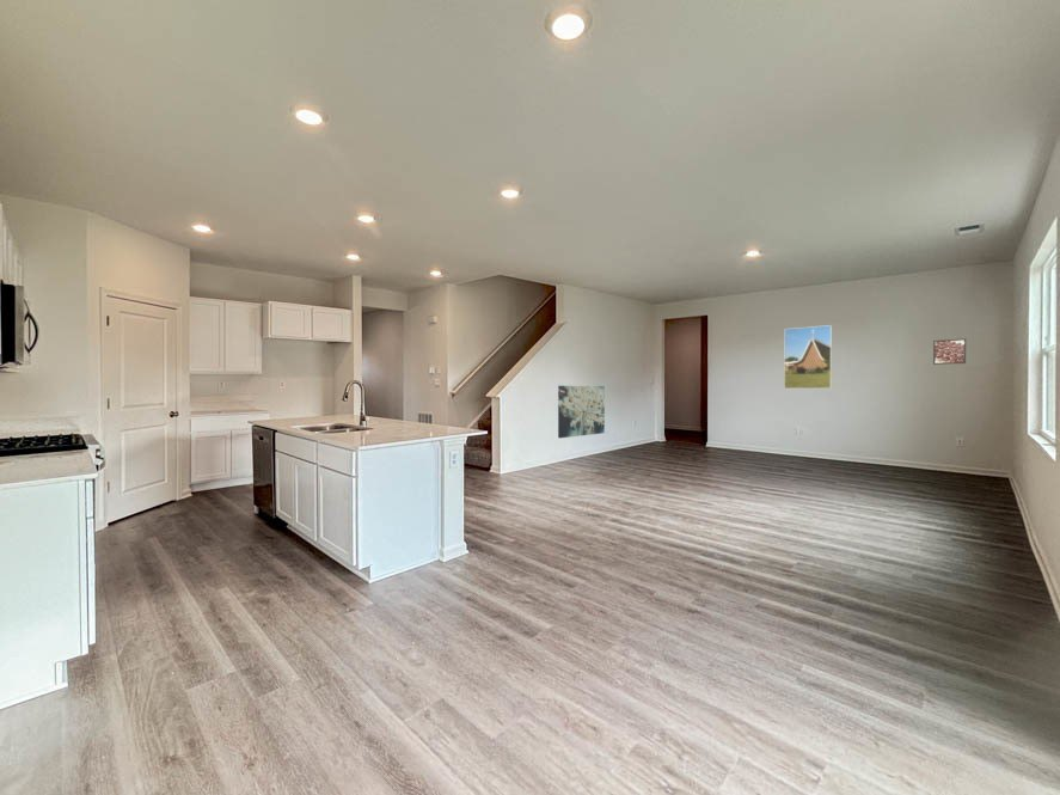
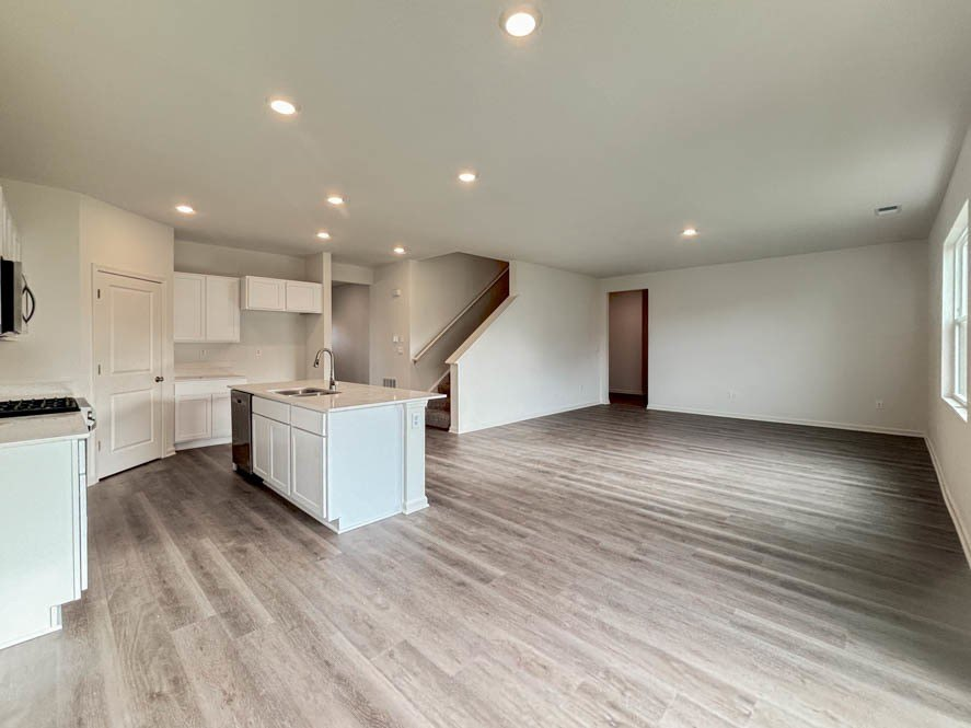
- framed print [932,338,967,366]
- wall art [557,385,606,439]
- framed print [783,324,833,390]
